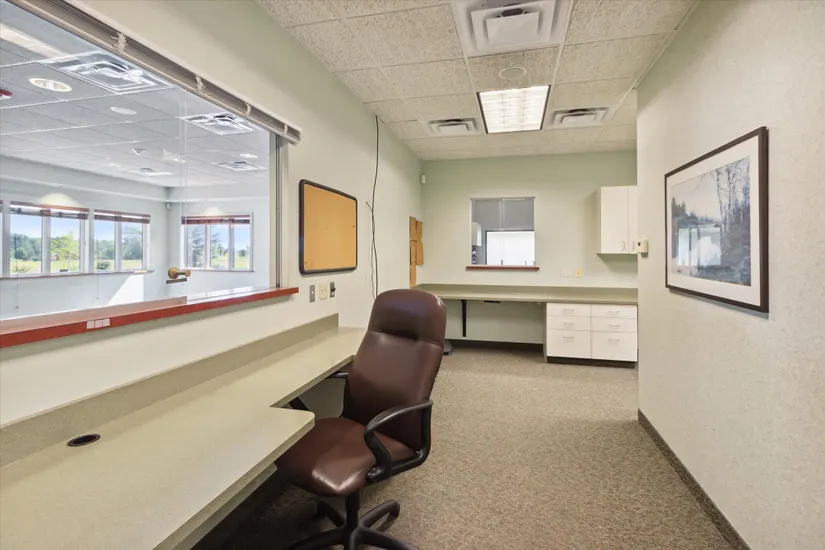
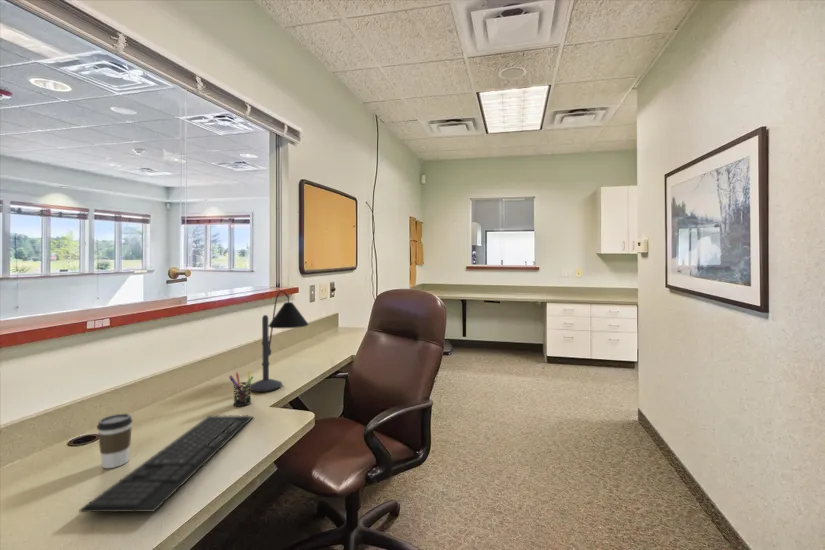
+ coffee cup [96,413,134,469]
+ pen holder [228,370,254,407]
+ keyboard [78,414,254,513]
+ desk lamp [250,290,309,392]
